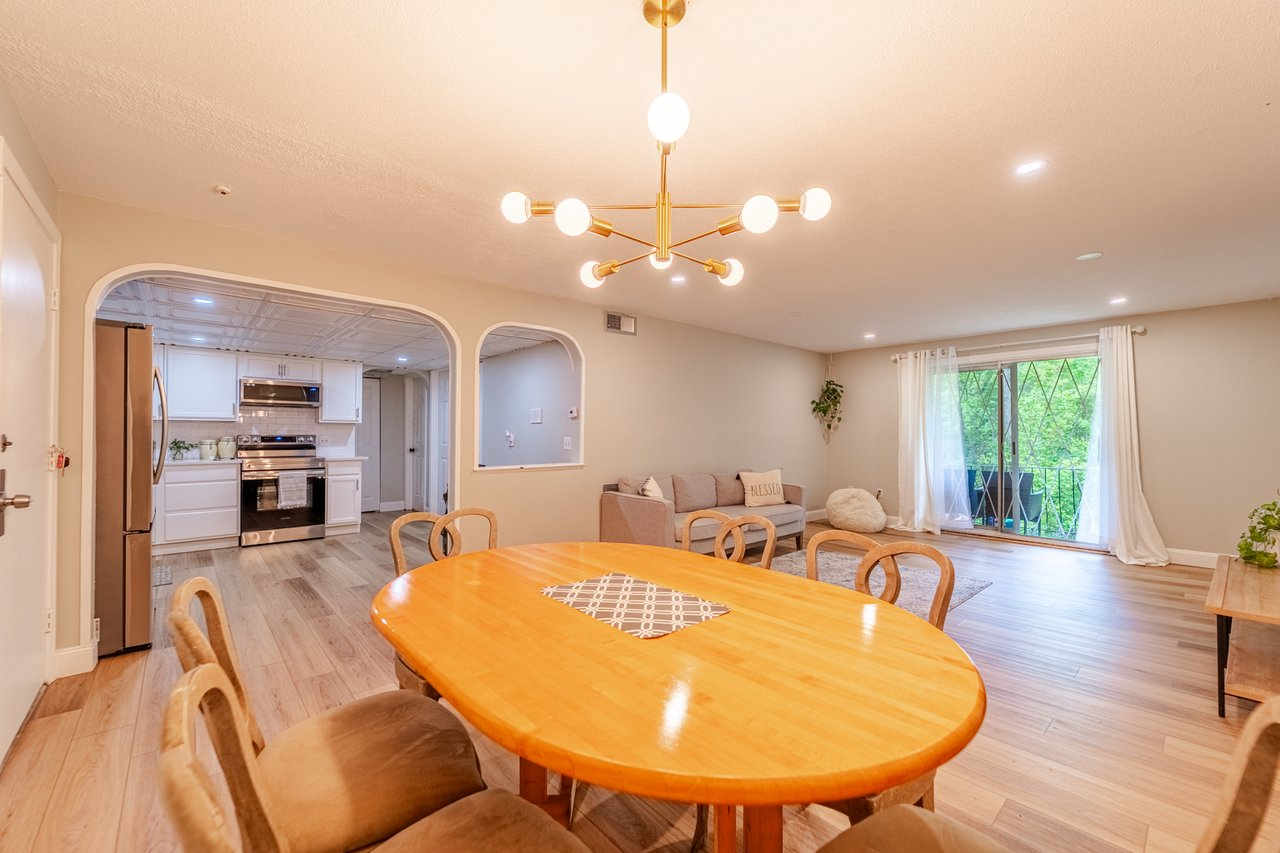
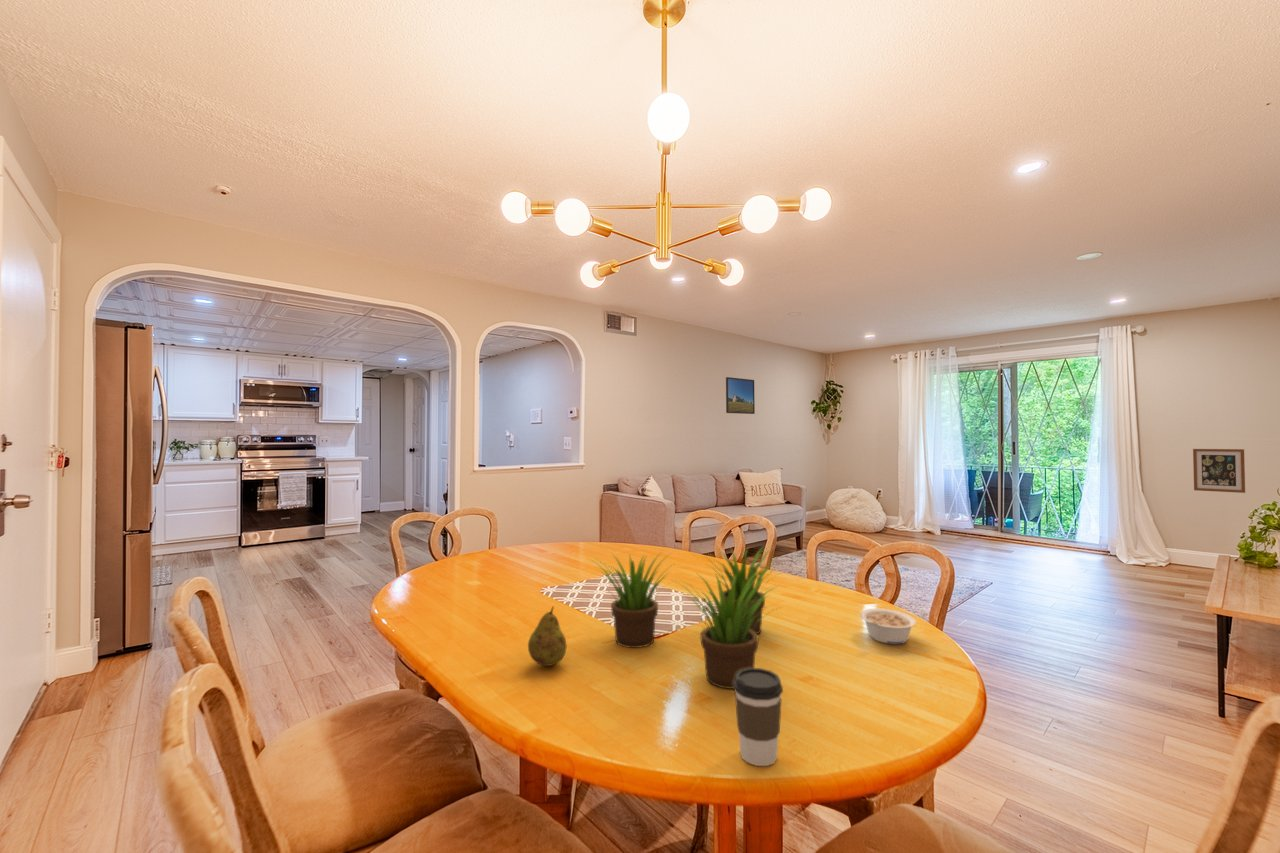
+ legume [860,607,917,645]
+ plant [588,542,786,690]
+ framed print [725,376,756,415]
+ coffee cup [733,667,784,767]
+ fruit [527,605,568,667]
+ wall art [1192,448,1246,494]
